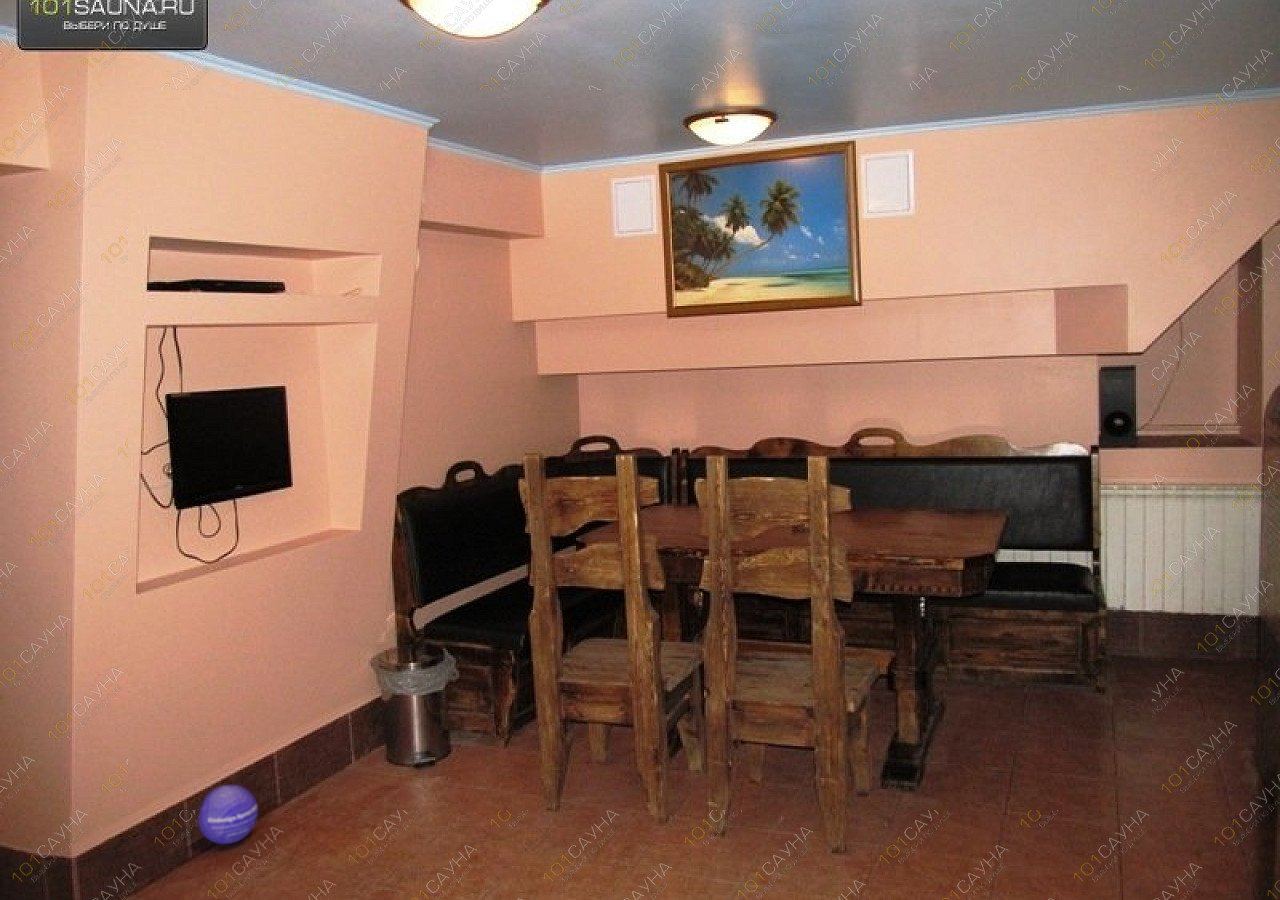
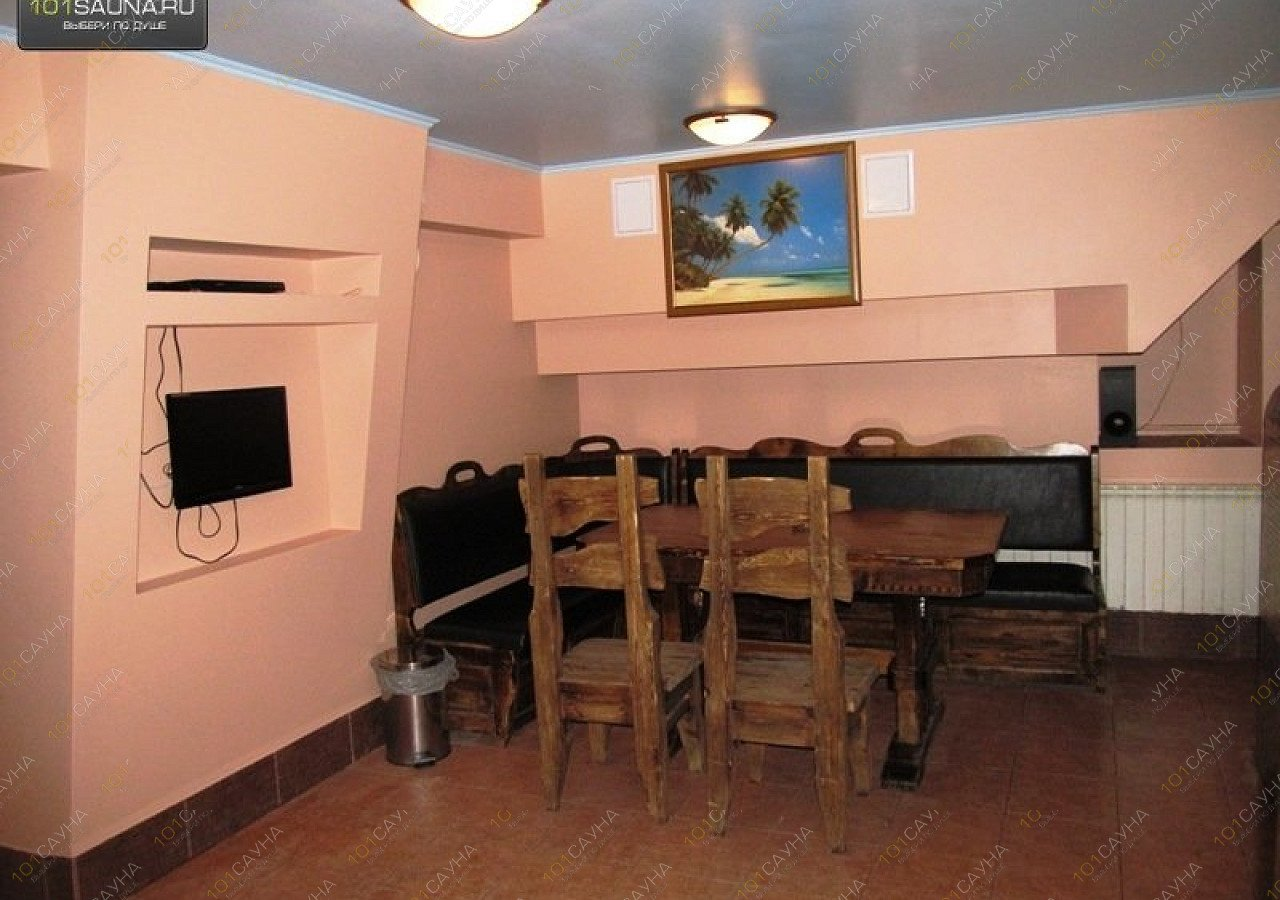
- decorative ball [198,784,259,845]
